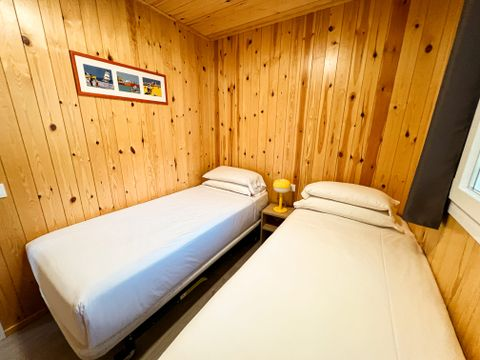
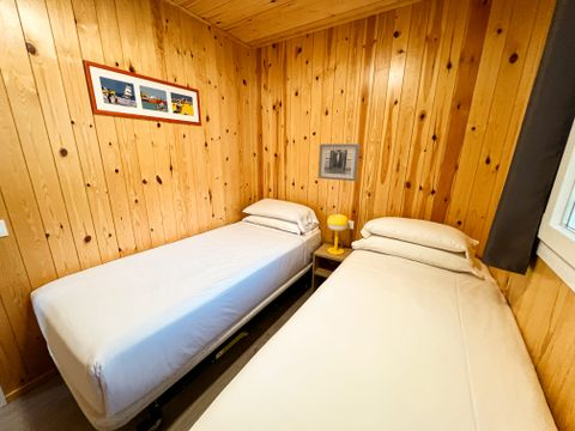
+ wall art [317,142,361,182]
